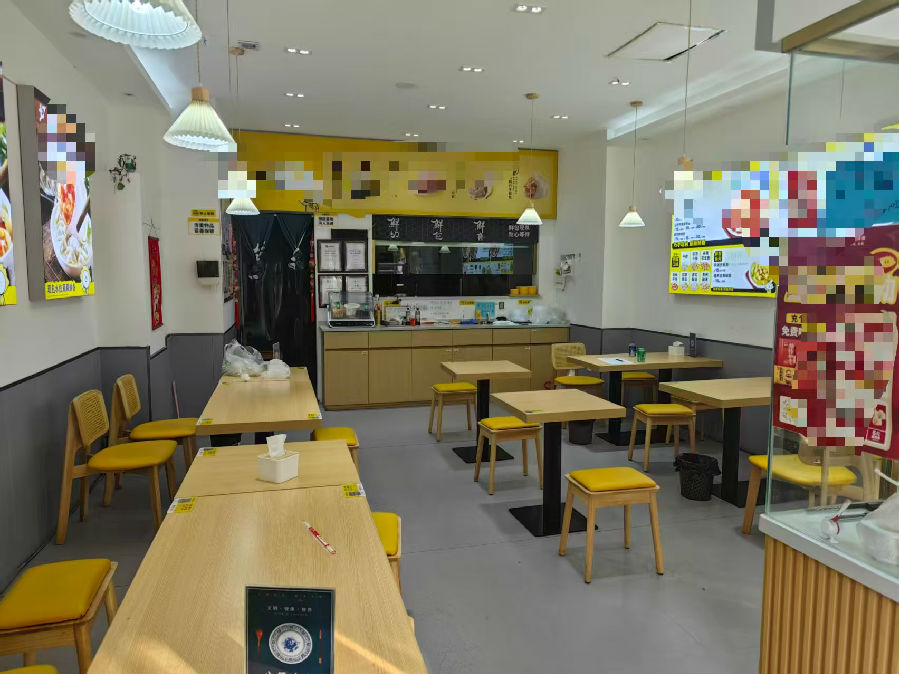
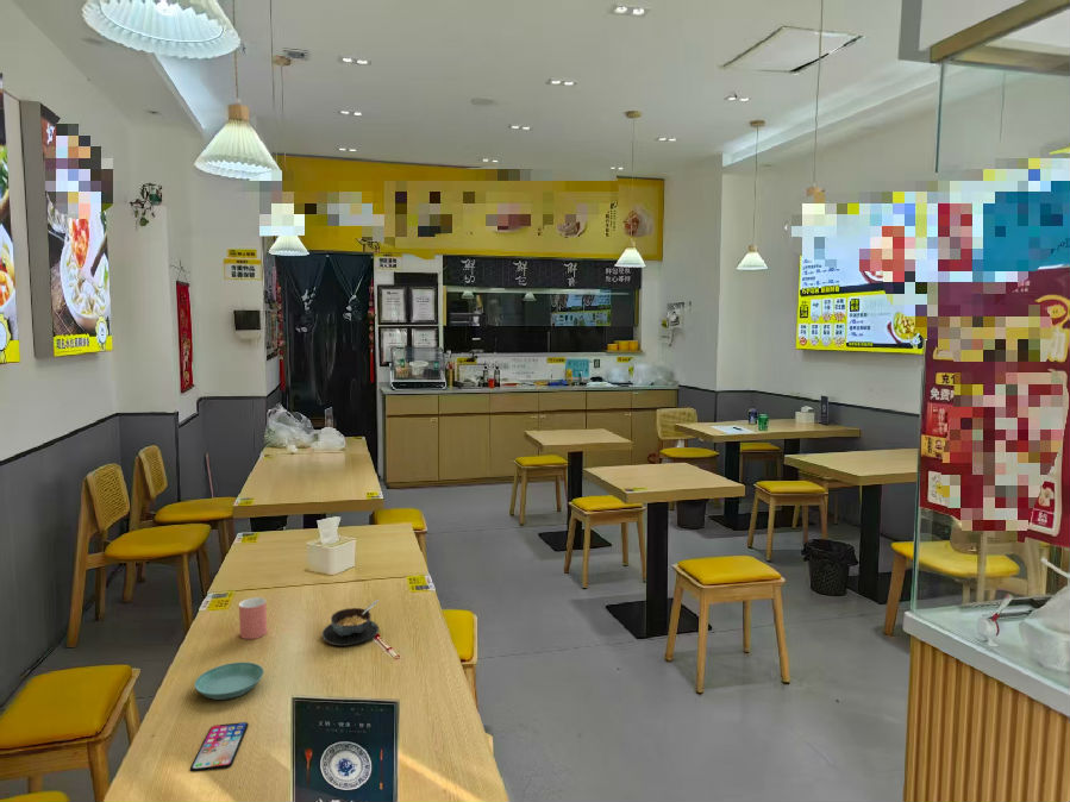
+ saucer [194,662,265,701]
+ smartphone [189,721,250,772]
+ cup [238,596,268,640]
+ soup bowl [321,599,380,647]
